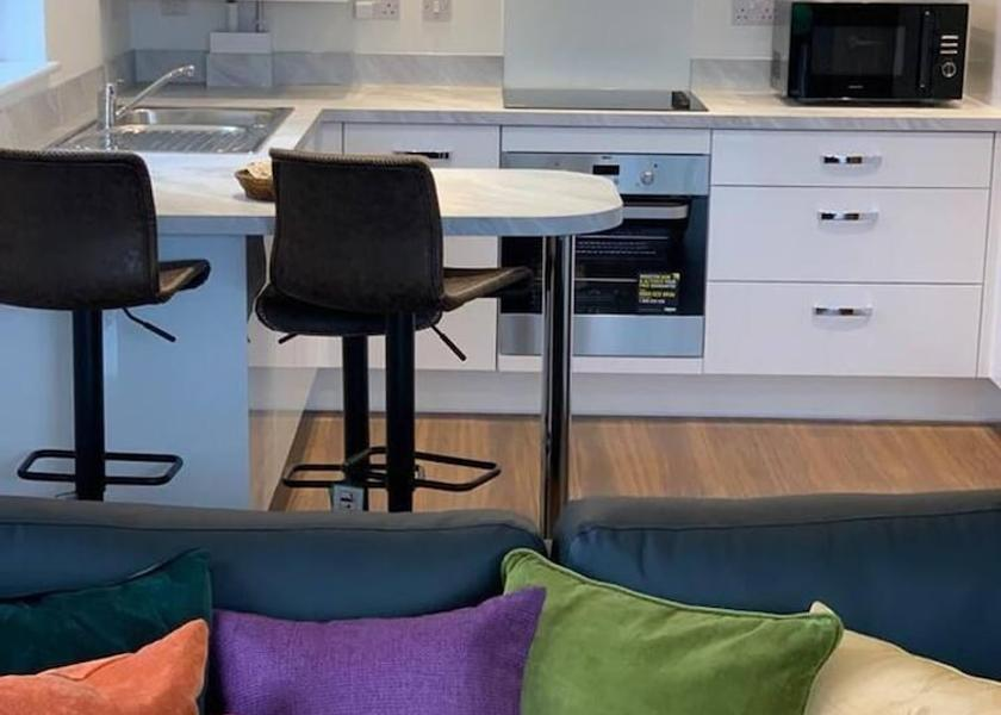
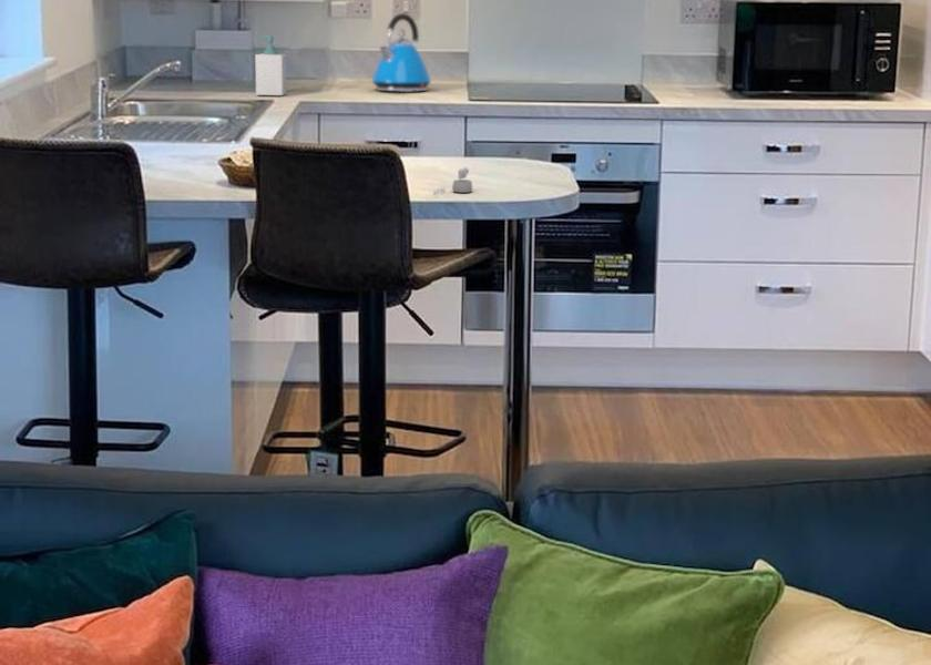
+ soap bottle [254,33,287,96]
+ kettle [370,12,432,93]
+ cup [432,166,473,196]
